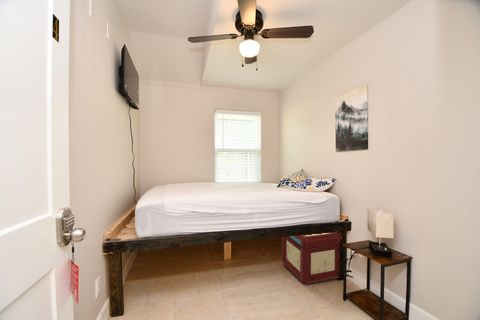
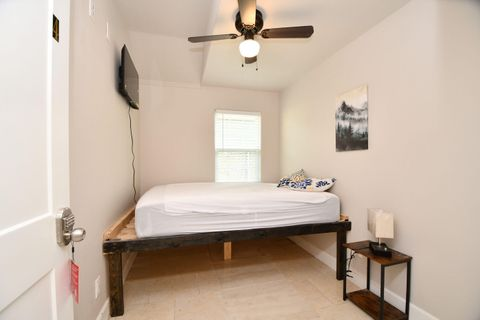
- storage box [281,231,343,285]
